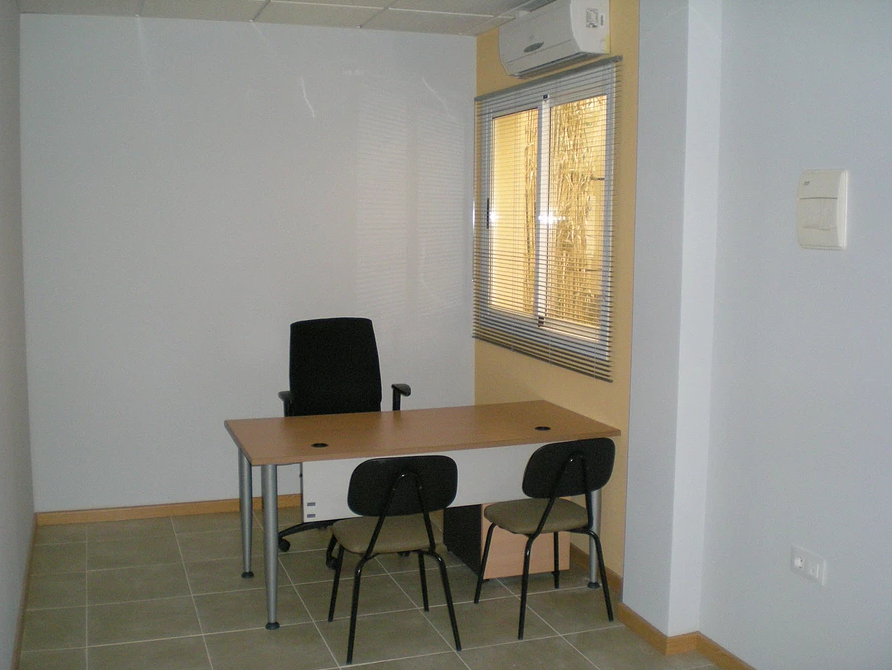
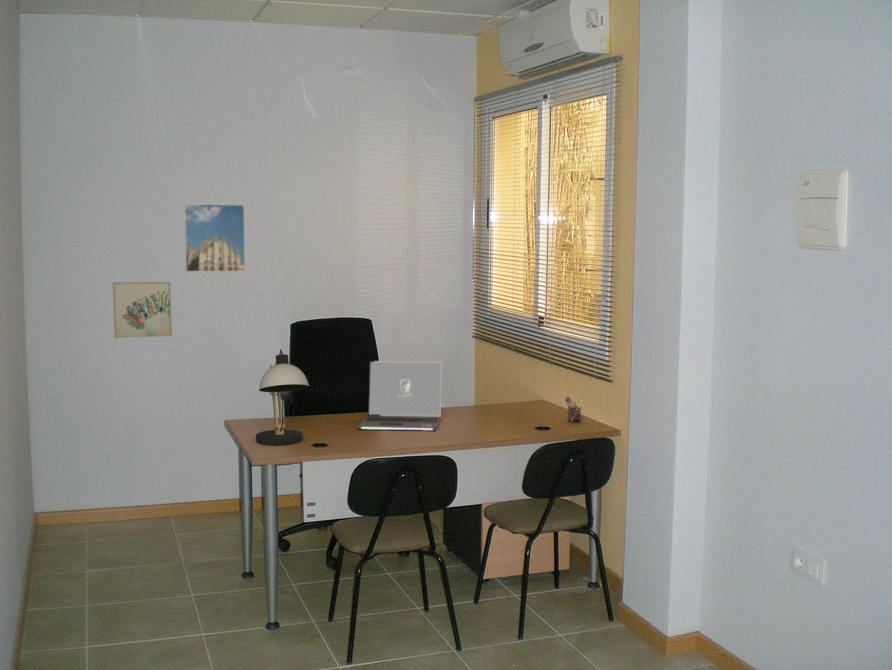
+ desk lamp [255,348,310,446]
+ laptop [357,360,443,432]
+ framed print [183,203,247,273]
+ pen holder [564,395,585,424]
+ wall art [111,281,173,339]
